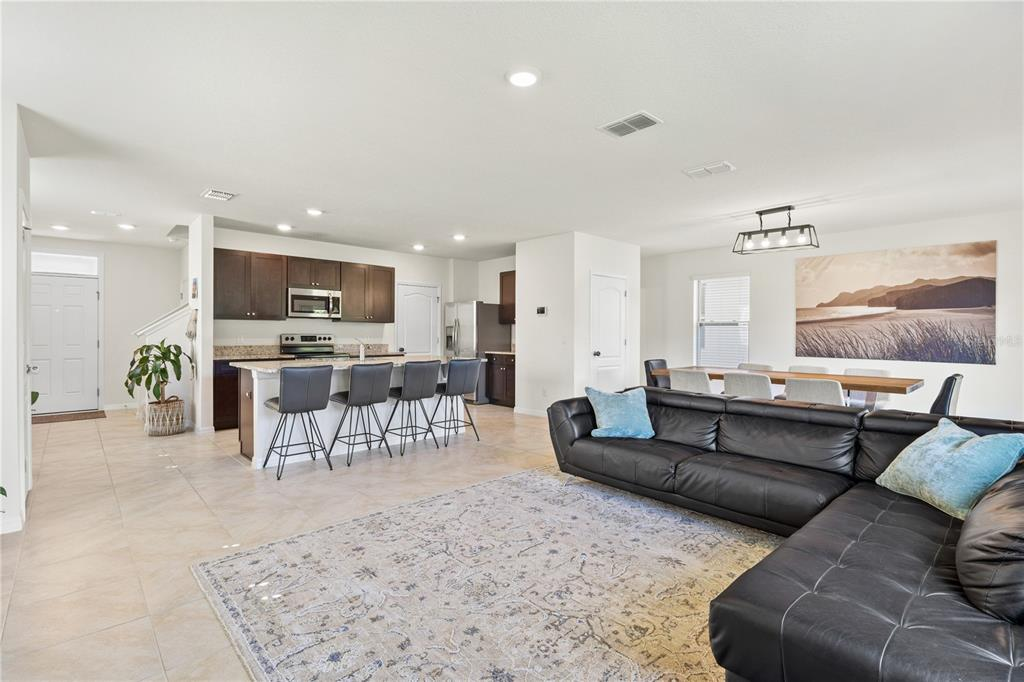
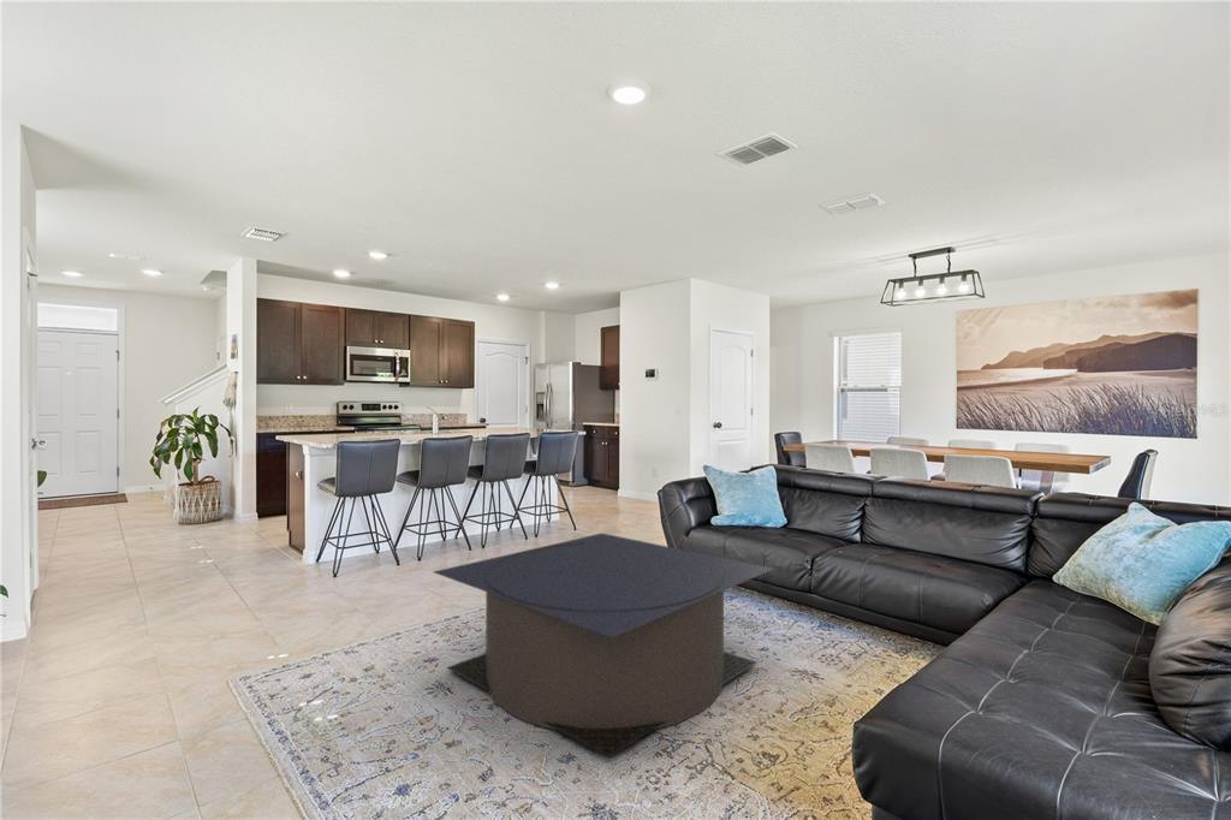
+ coffee table [432,533,774,760]
